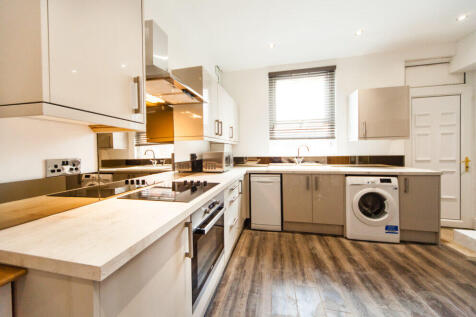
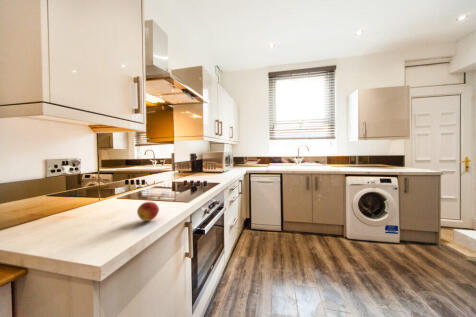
+ fruit [136,201,160,222]
